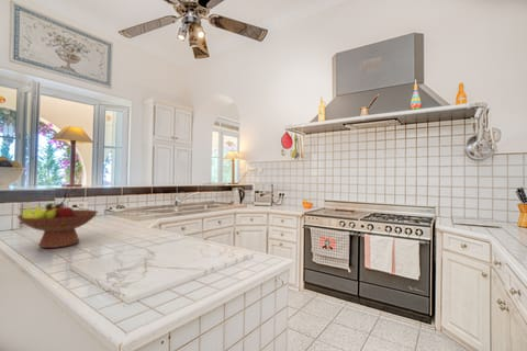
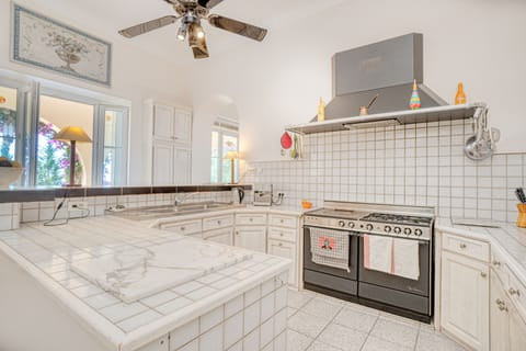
- fruit bowl [15,202,99,249]
